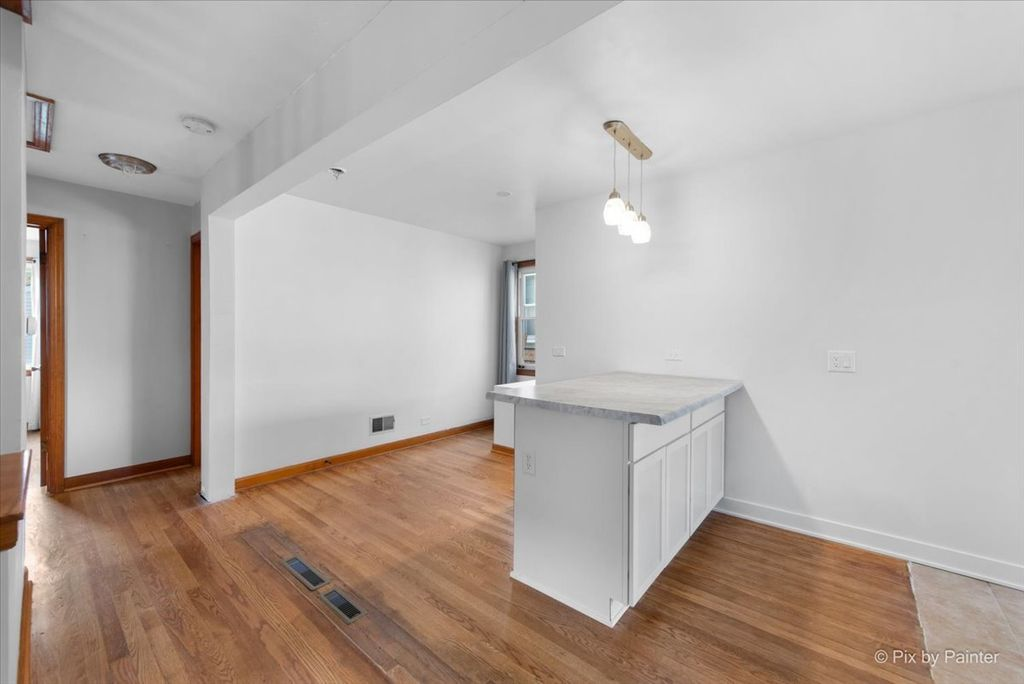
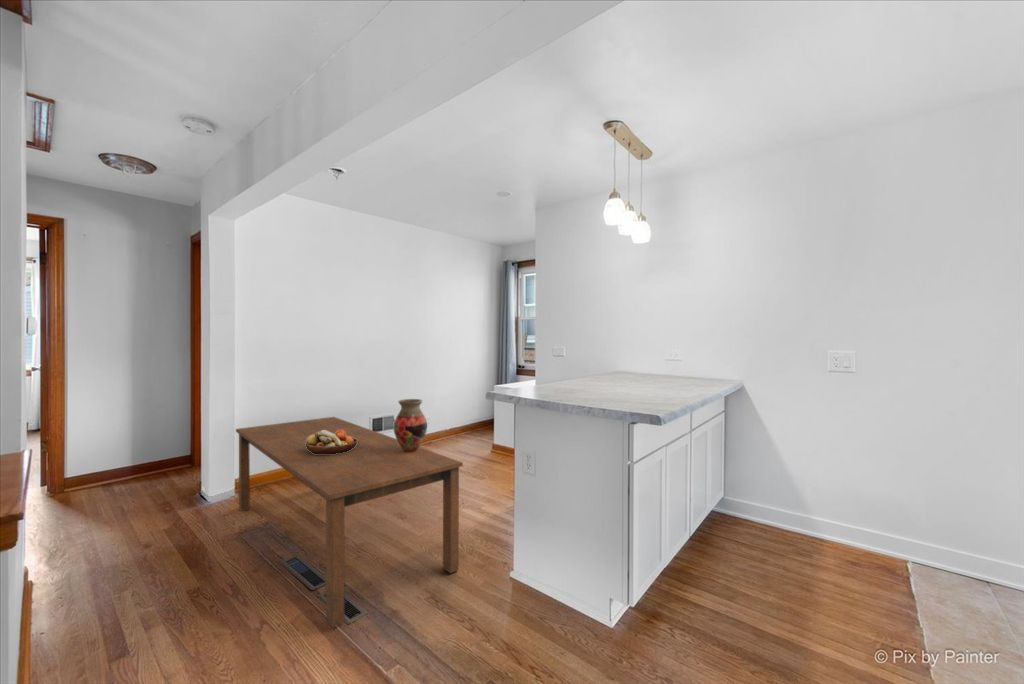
+ vase [392,398,428,452]
+ fruit bowl [306,430,357,454]
+ dining table [235,416,464,629]
